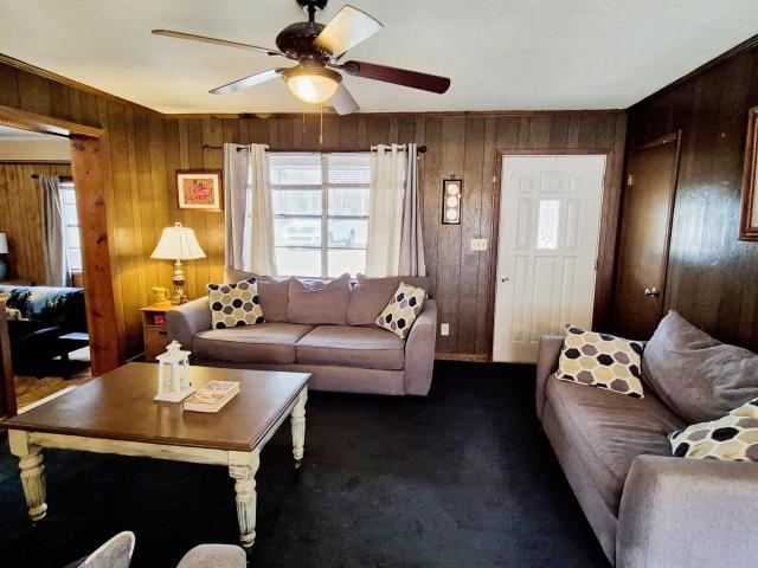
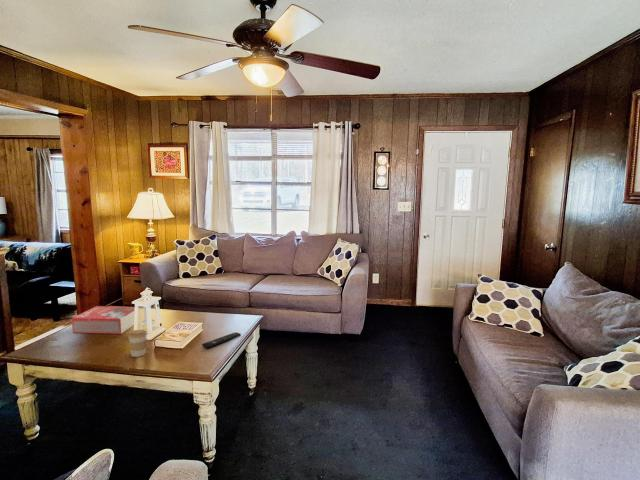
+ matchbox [71,305,135,335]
+ coffee cup [127,329,148,358]
+ remote control [201,331,242,349]
